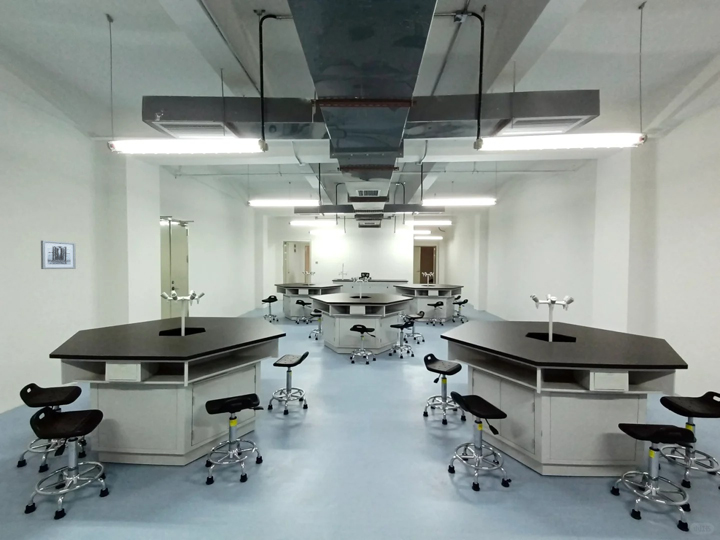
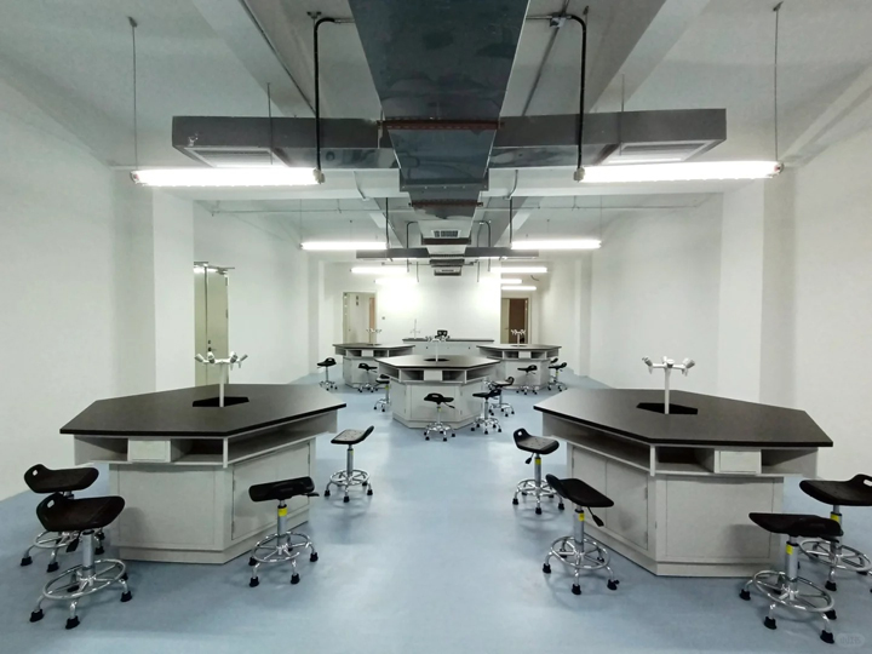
- wall art [40,240,77,270]
